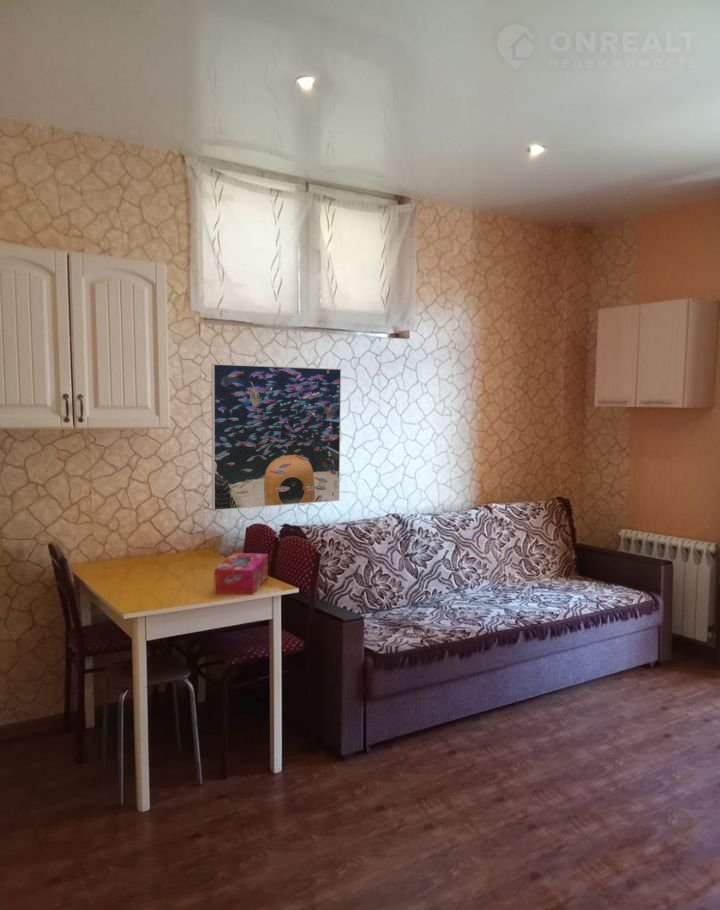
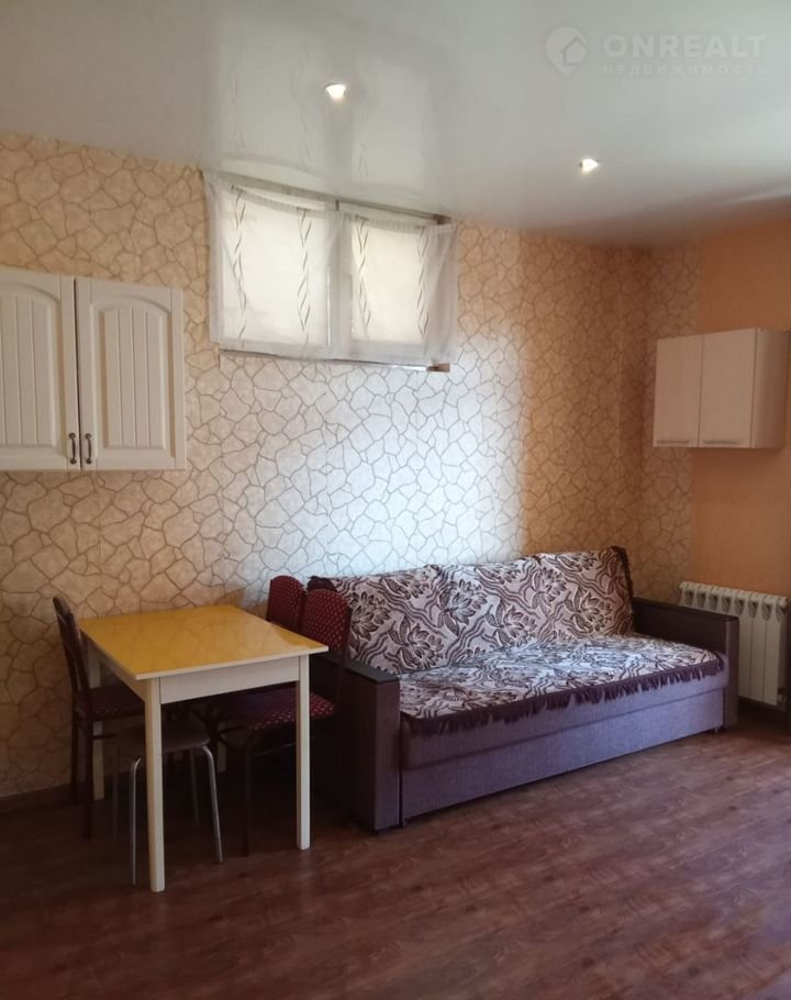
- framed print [211,363,342,511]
- tissue box [213,552,269,596]
